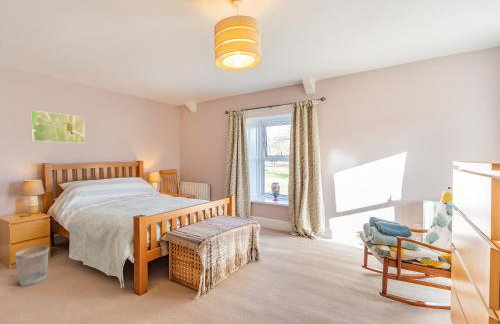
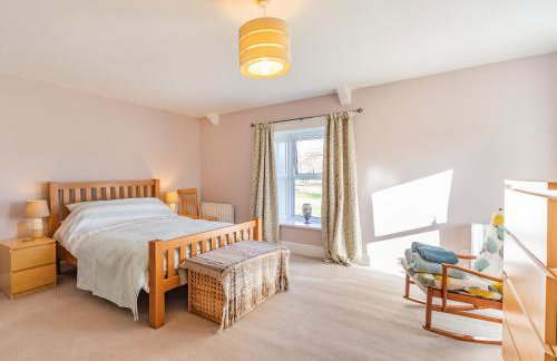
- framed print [30,109,86,144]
- wastebasket [14,245,50,287]
